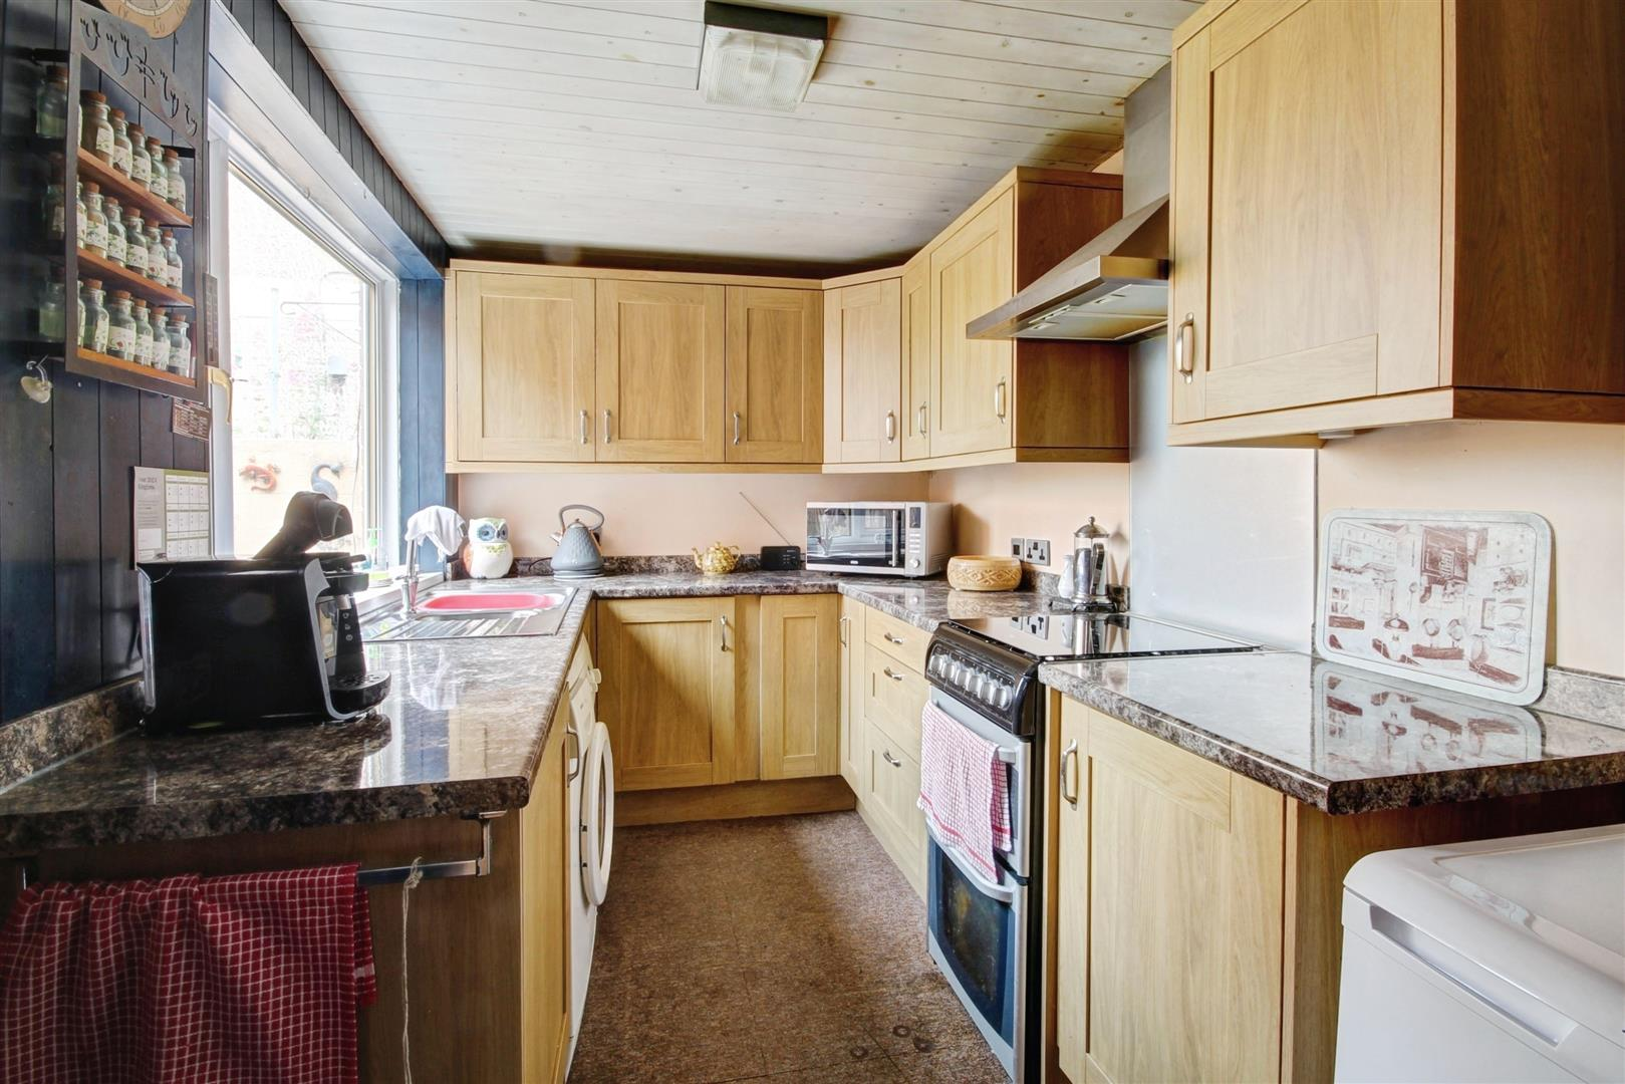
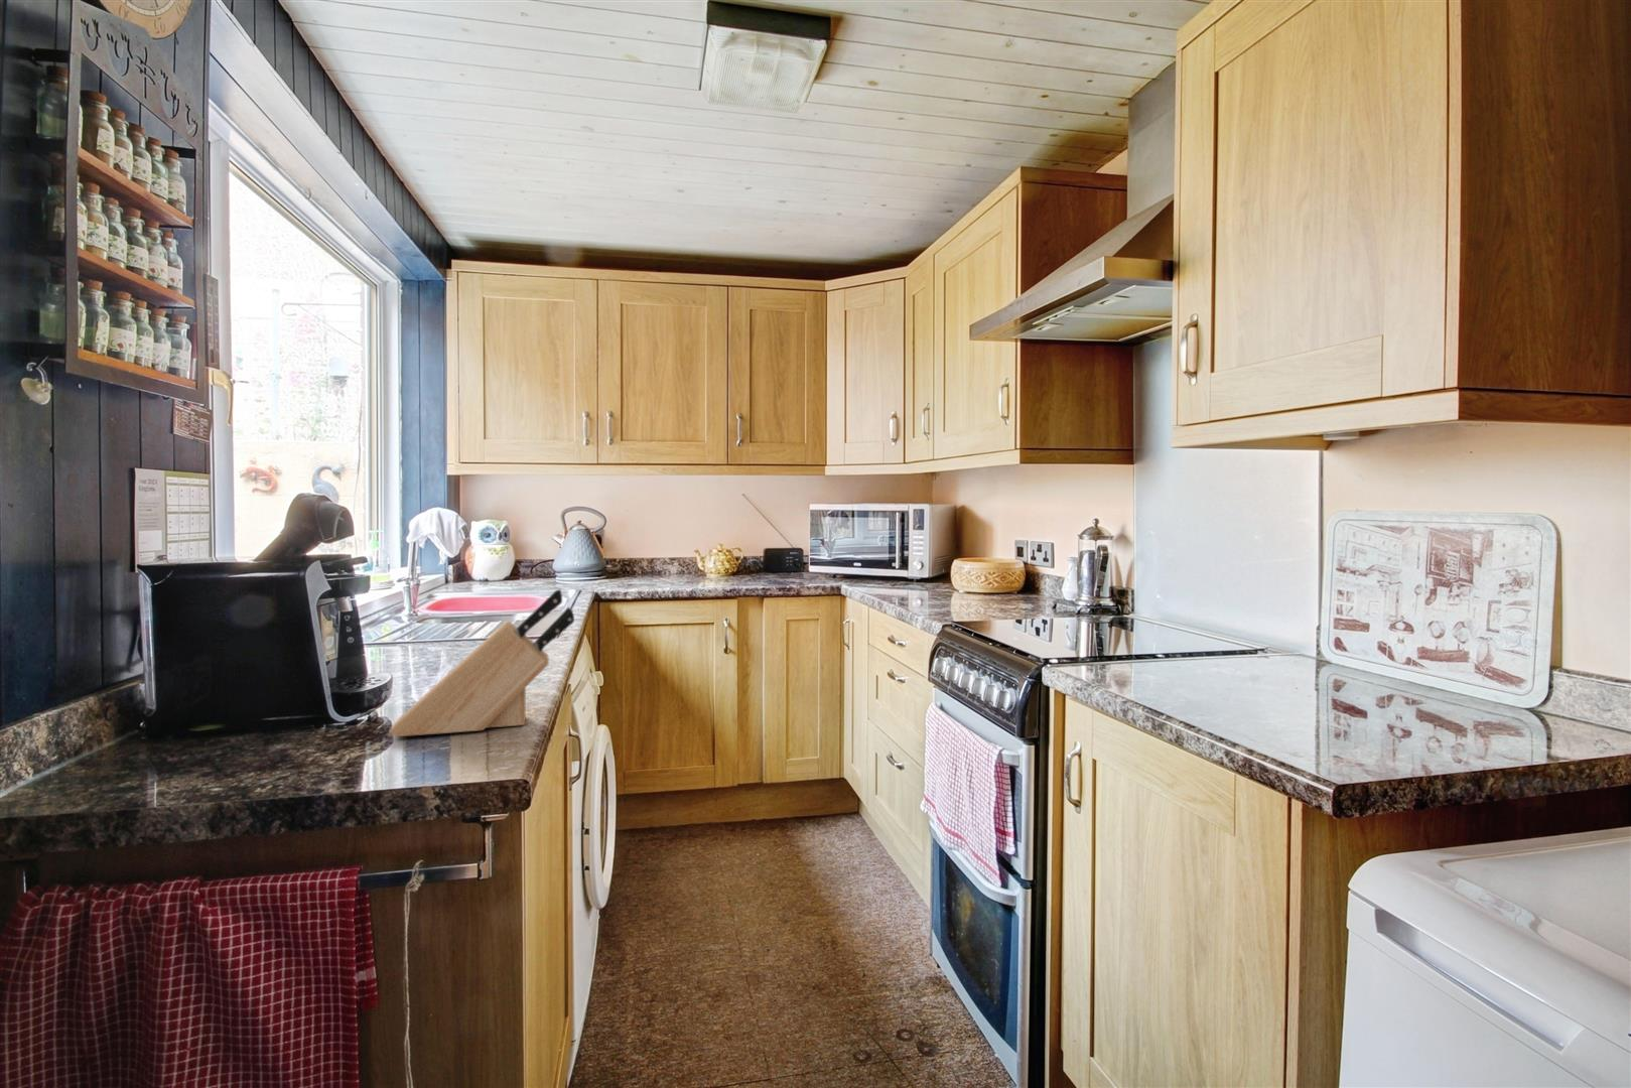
+ knife block [387,589,576,737]
